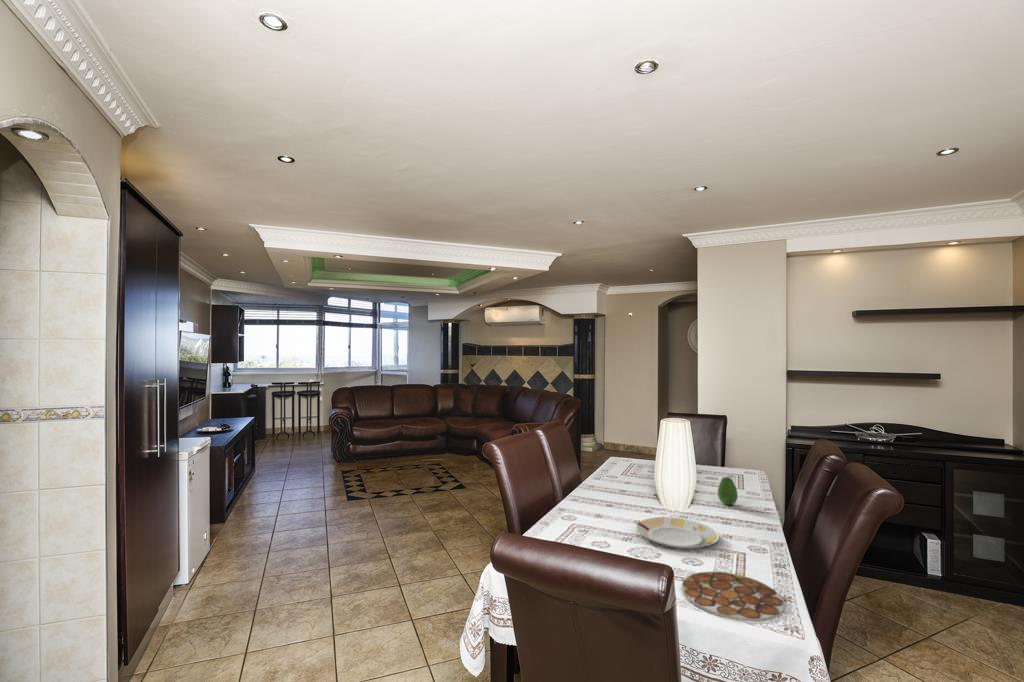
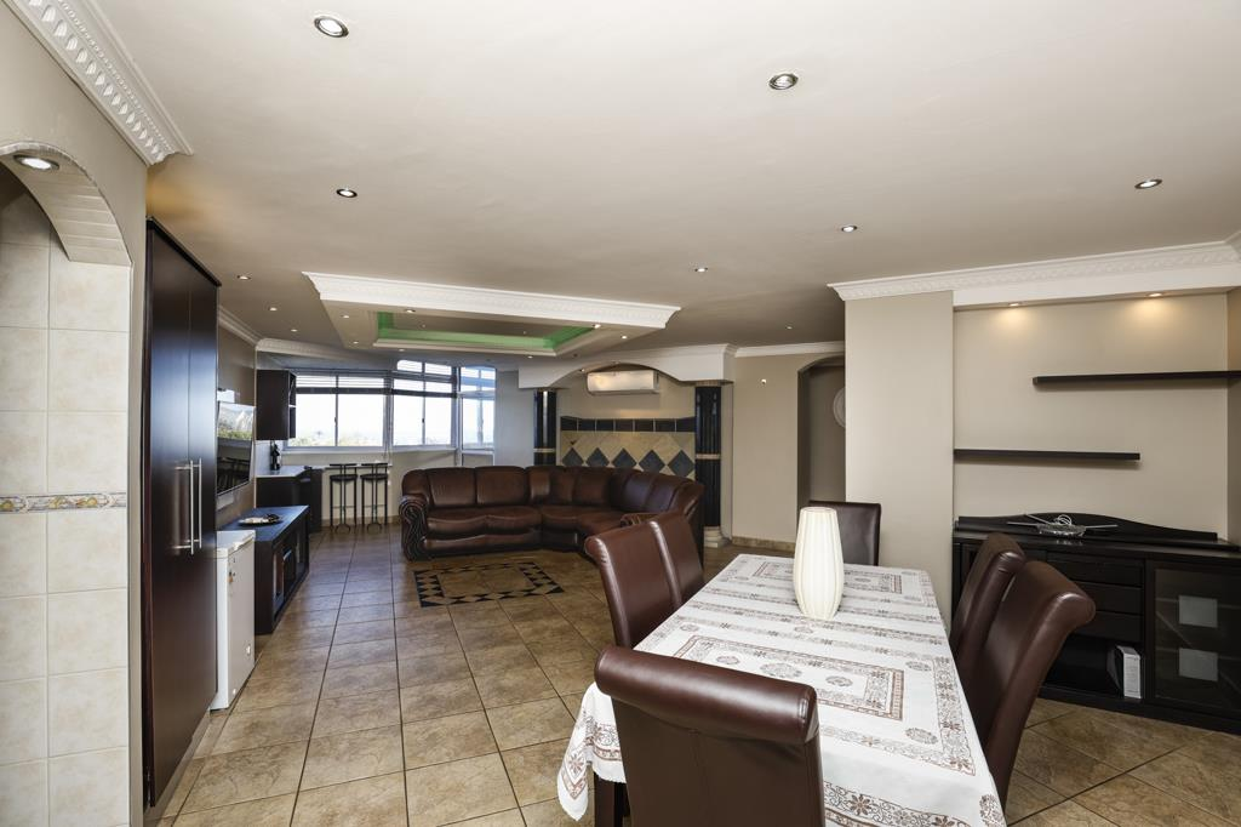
- fruit [717,476,739,506]
- plate [635,516,720,550]
- plate [681,571,786,622]
